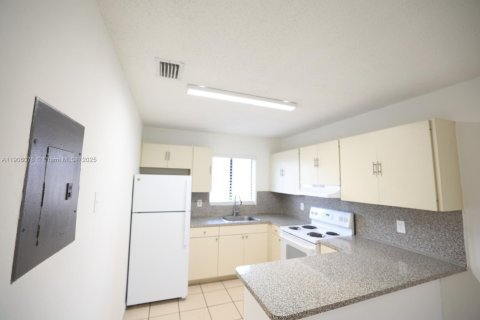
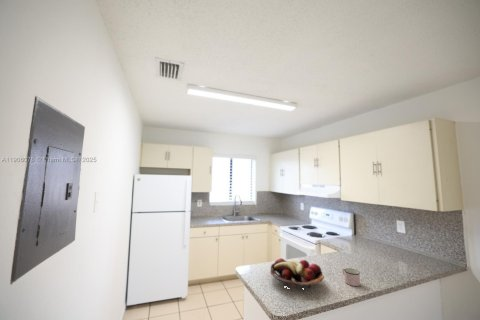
+ fruit basket [269,257,325,289]
+ mug [342,267,361,287]
